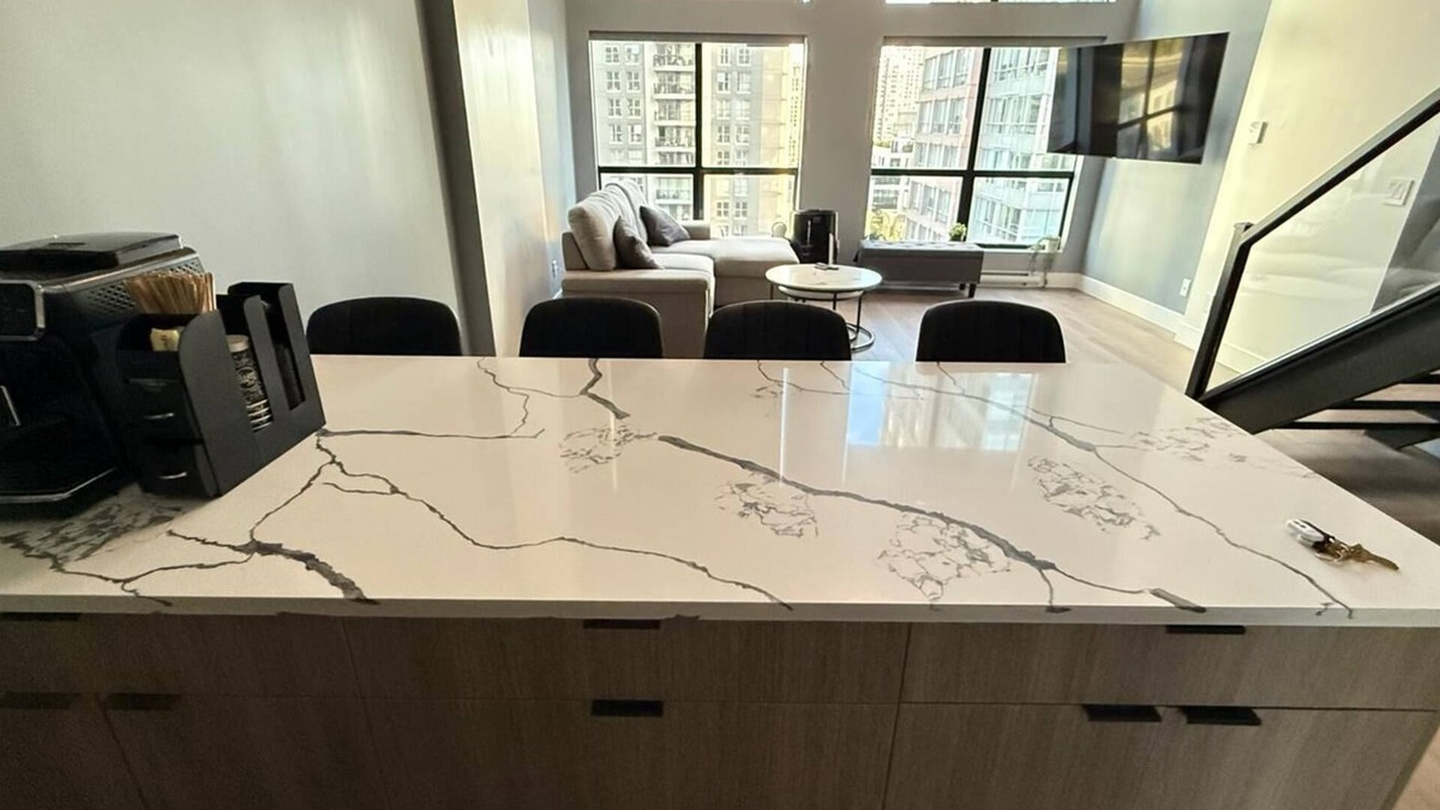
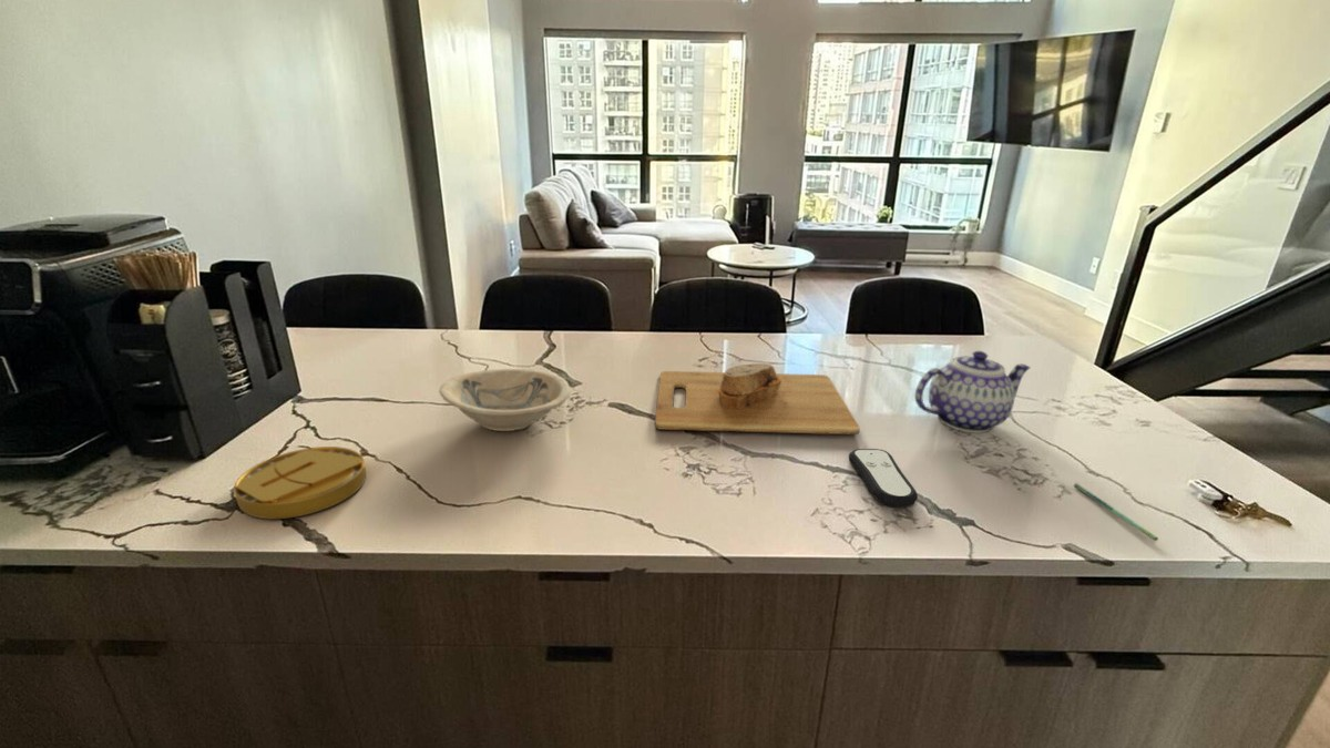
+ remote control [848,448,919,508]
+ banana [233,445,367,520]
+ pen [1073,482,1159,542]
+ teapot [914,350,1032,433]
+ cutting board [654,362,861,436]
+ bowl [438,368,572,432]
